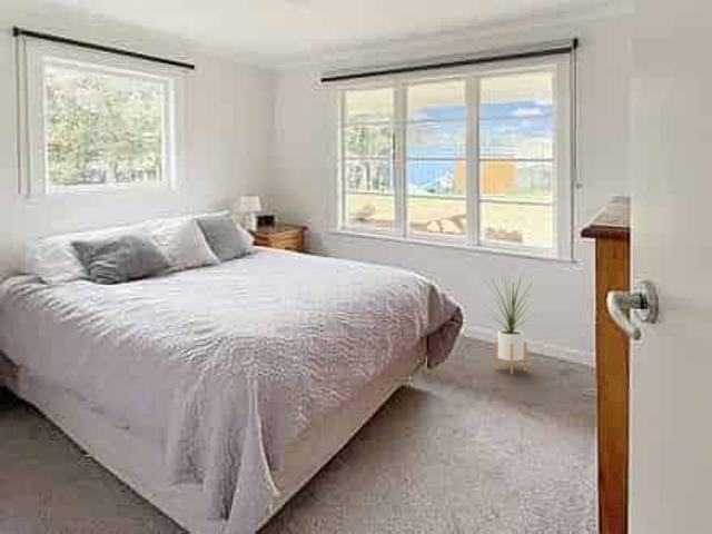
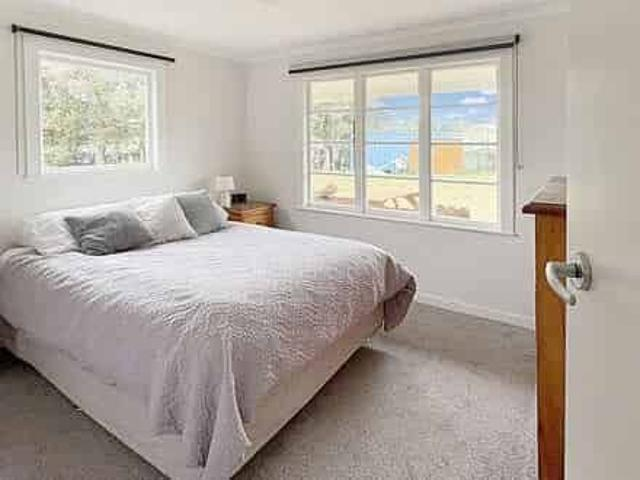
- house plant [482,269,536,375]
